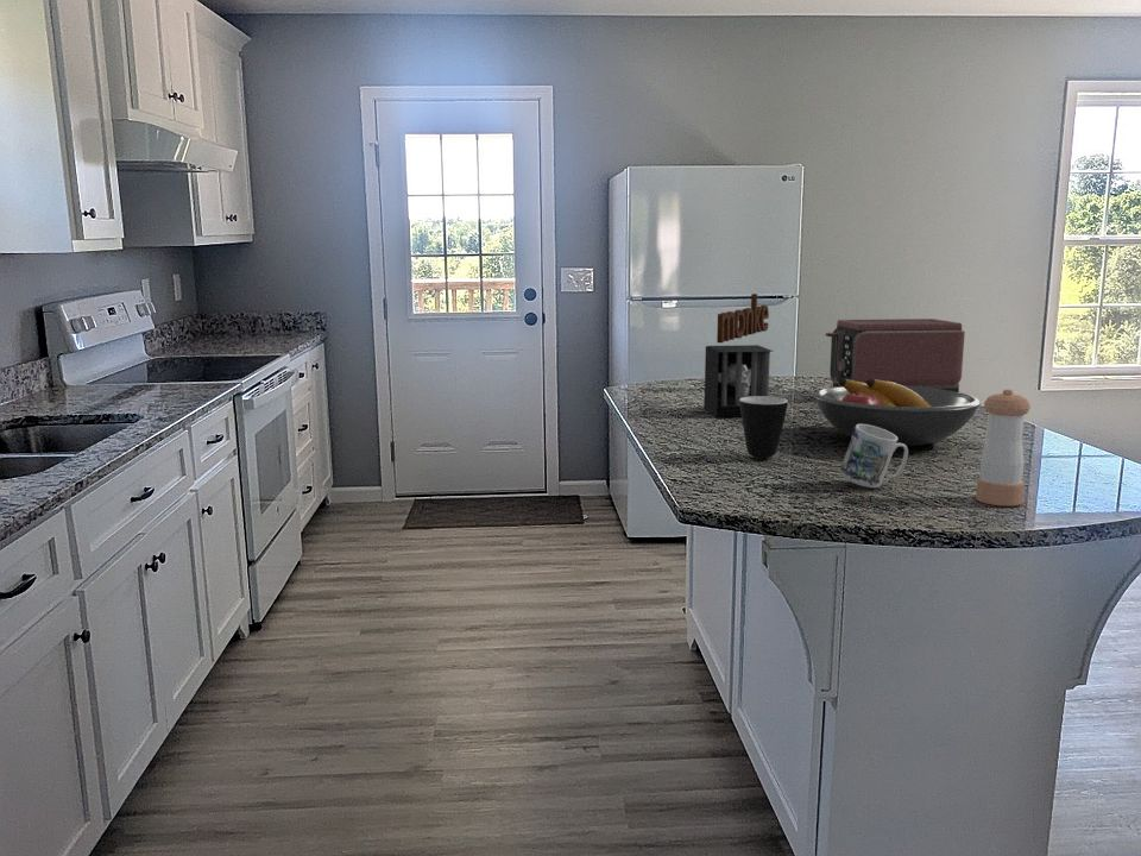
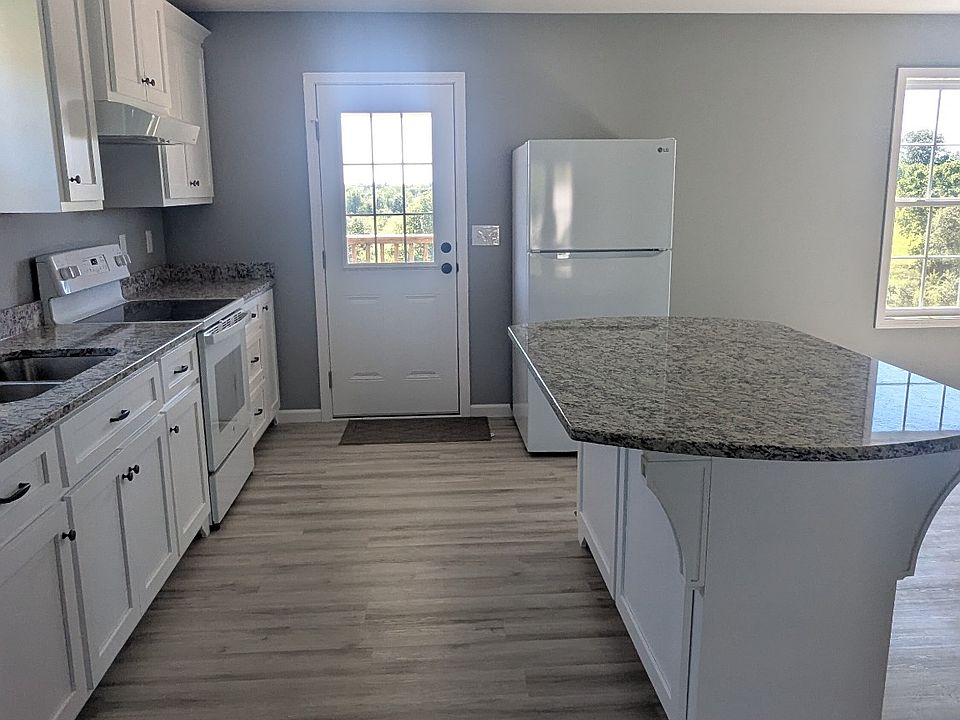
- pepper shaker [975,388,1032,508]
- mug [839,424,909,489]
- fruit bowl [812,378,982,447]
- mug [739,396,789,459]
- toaster [825,317,966,392]
- knife block [702,292,775,417]
